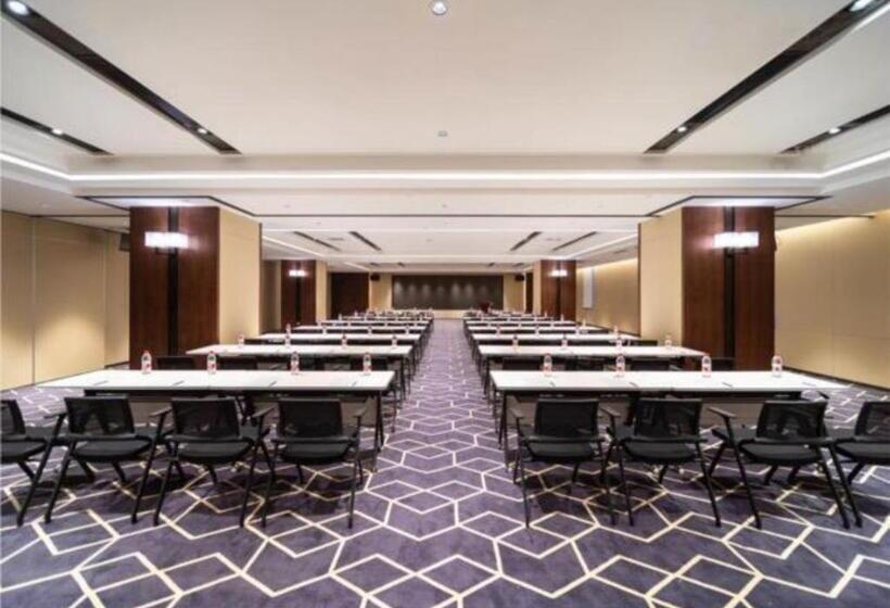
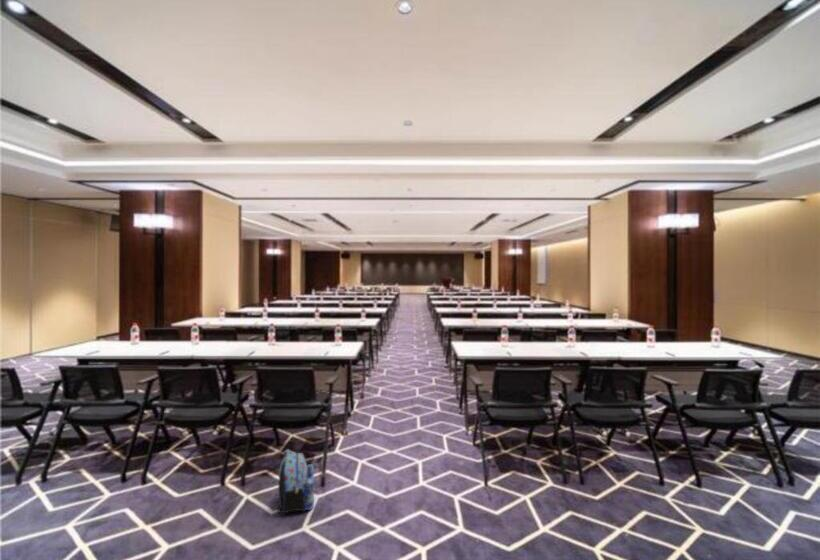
+ backpack [276,448,315,516]
